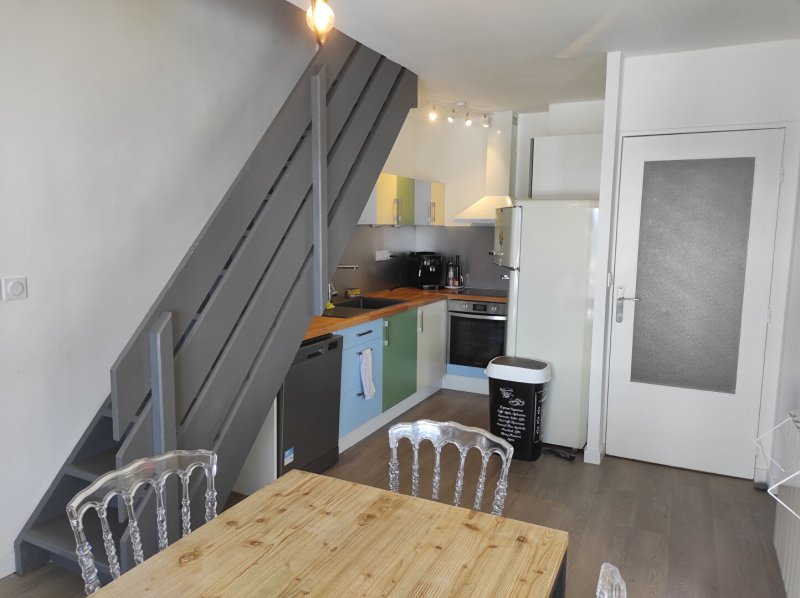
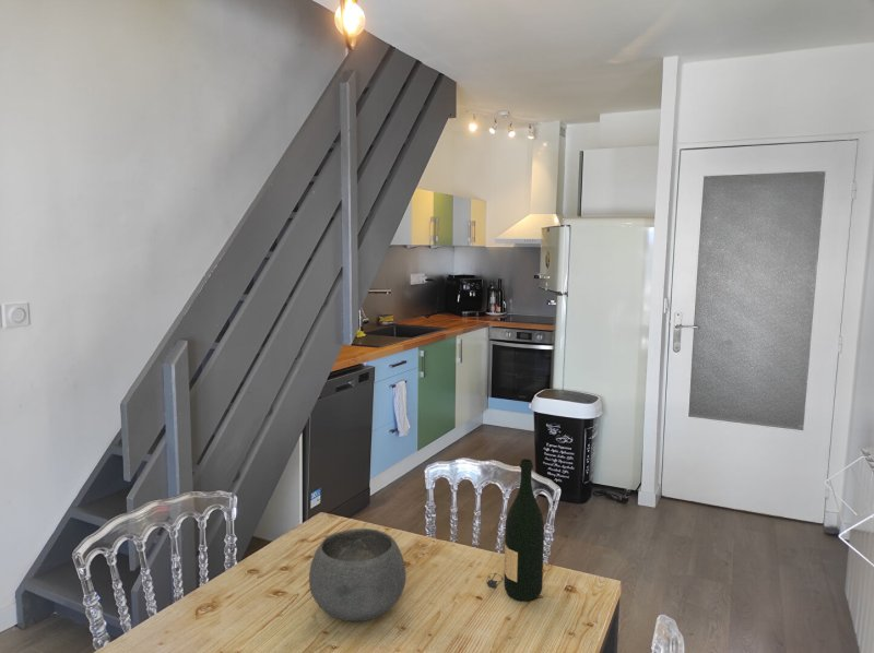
+ bowl [308,527,408,622]
+ wine bottle [485,458,545,603]
